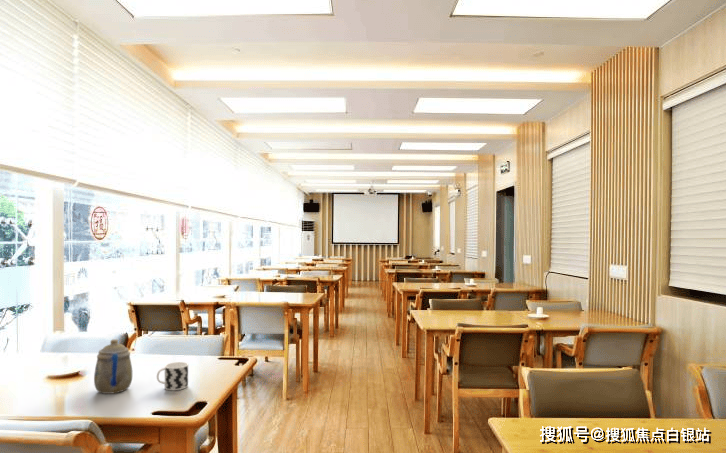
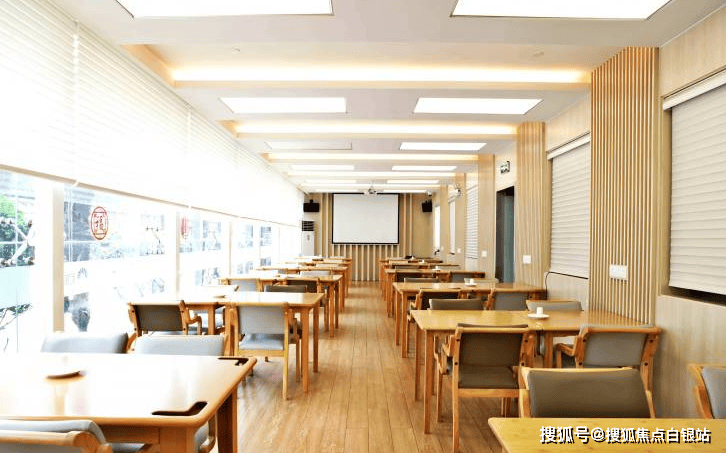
- cup [156,361,189,391]
- teapot [93,338,133,395]
